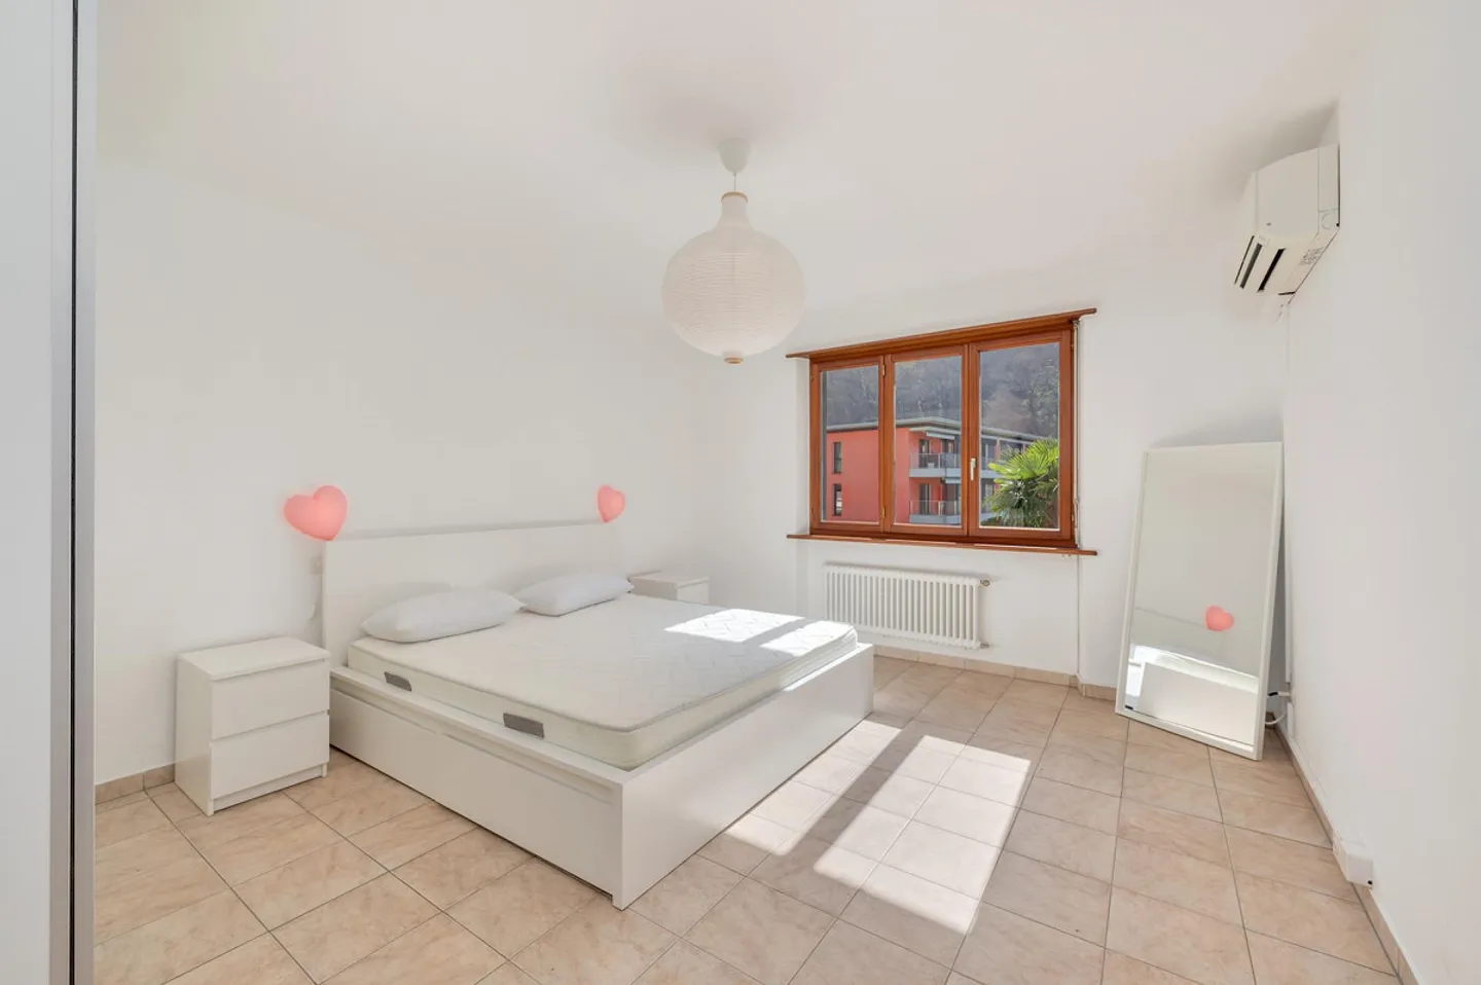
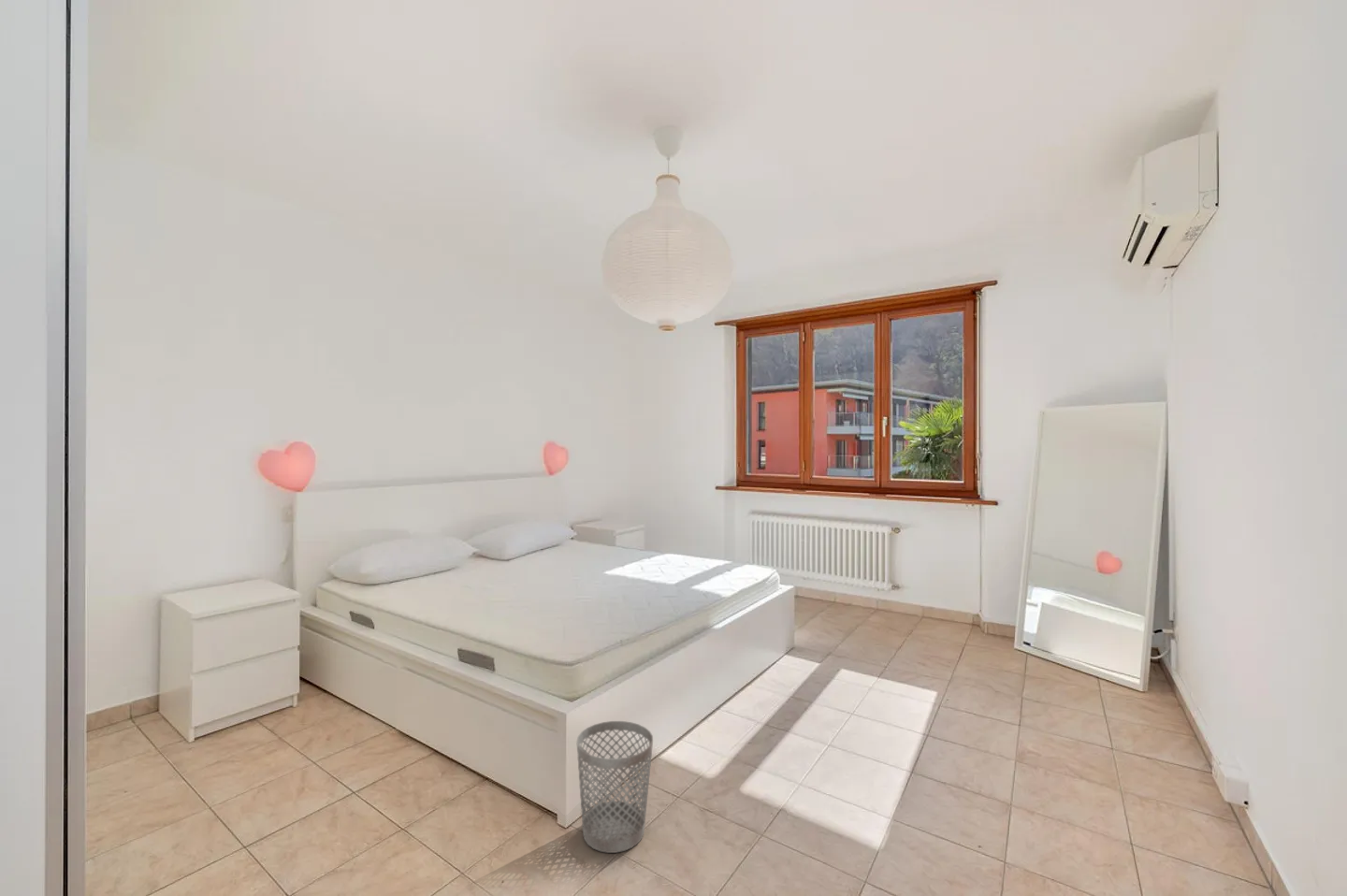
+ wastebasket [575,720,654,854]
